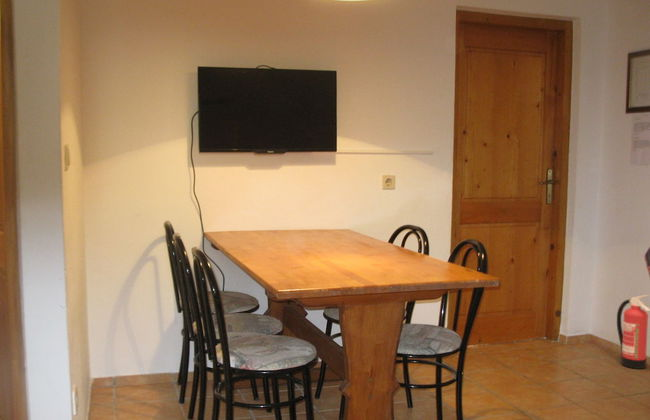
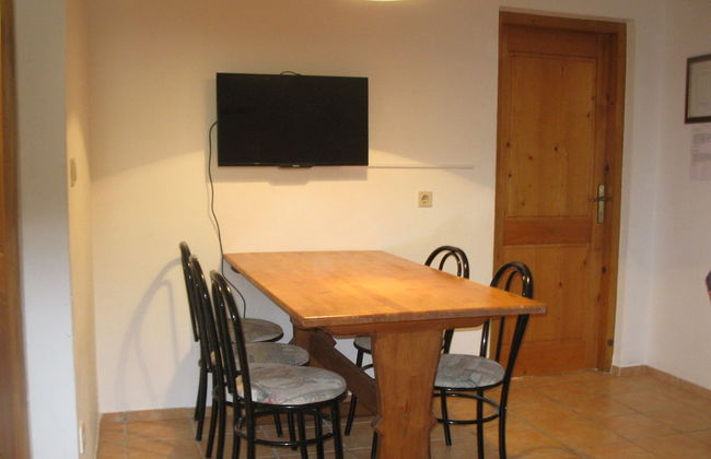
- fire extinguisher [616,294,650,370]
